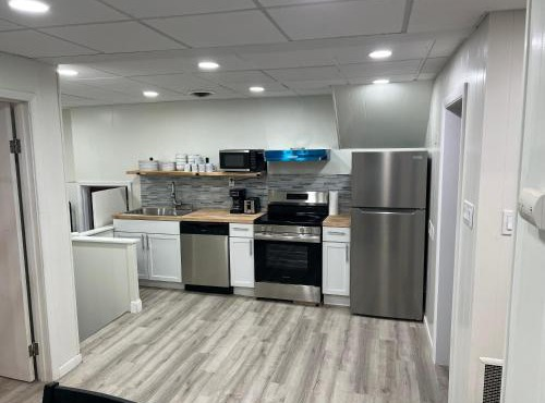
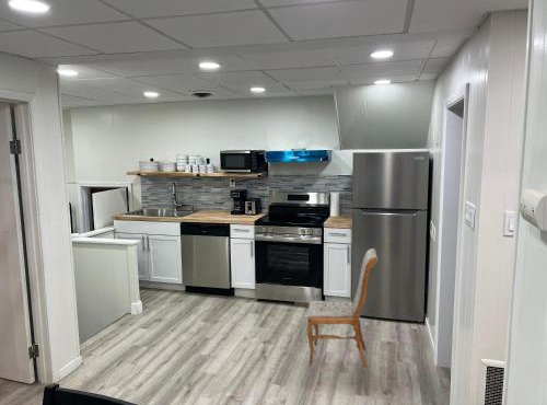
+ dining chair [305,247,379,373]
